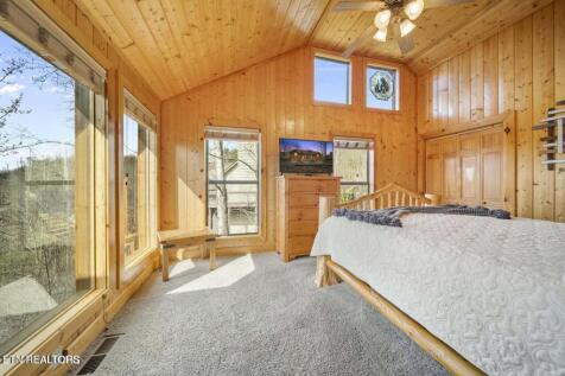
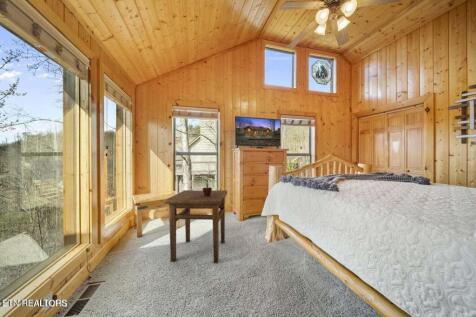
+ potted plant [197,173,215,197]
+ side table [164,189,228,264]
